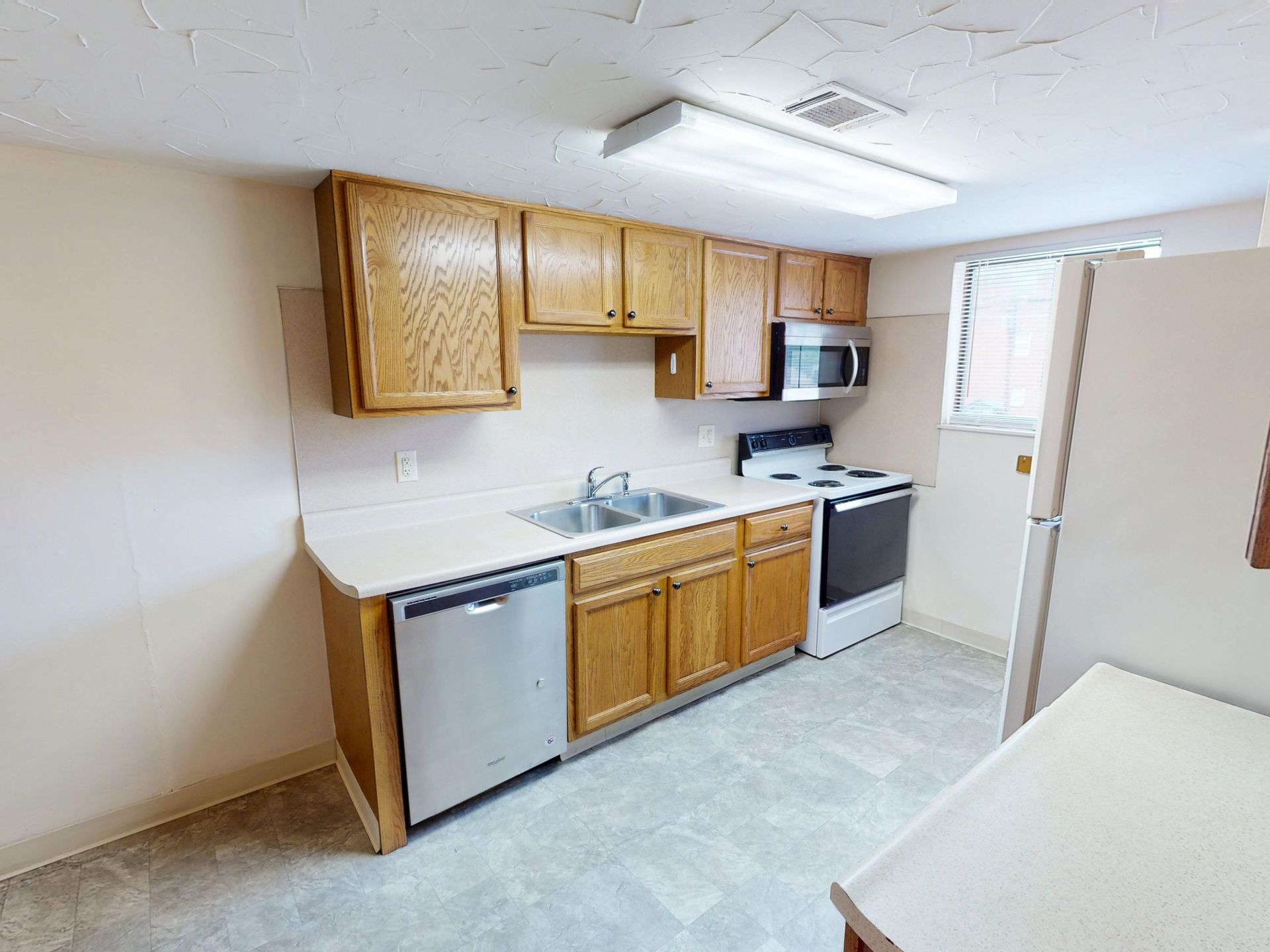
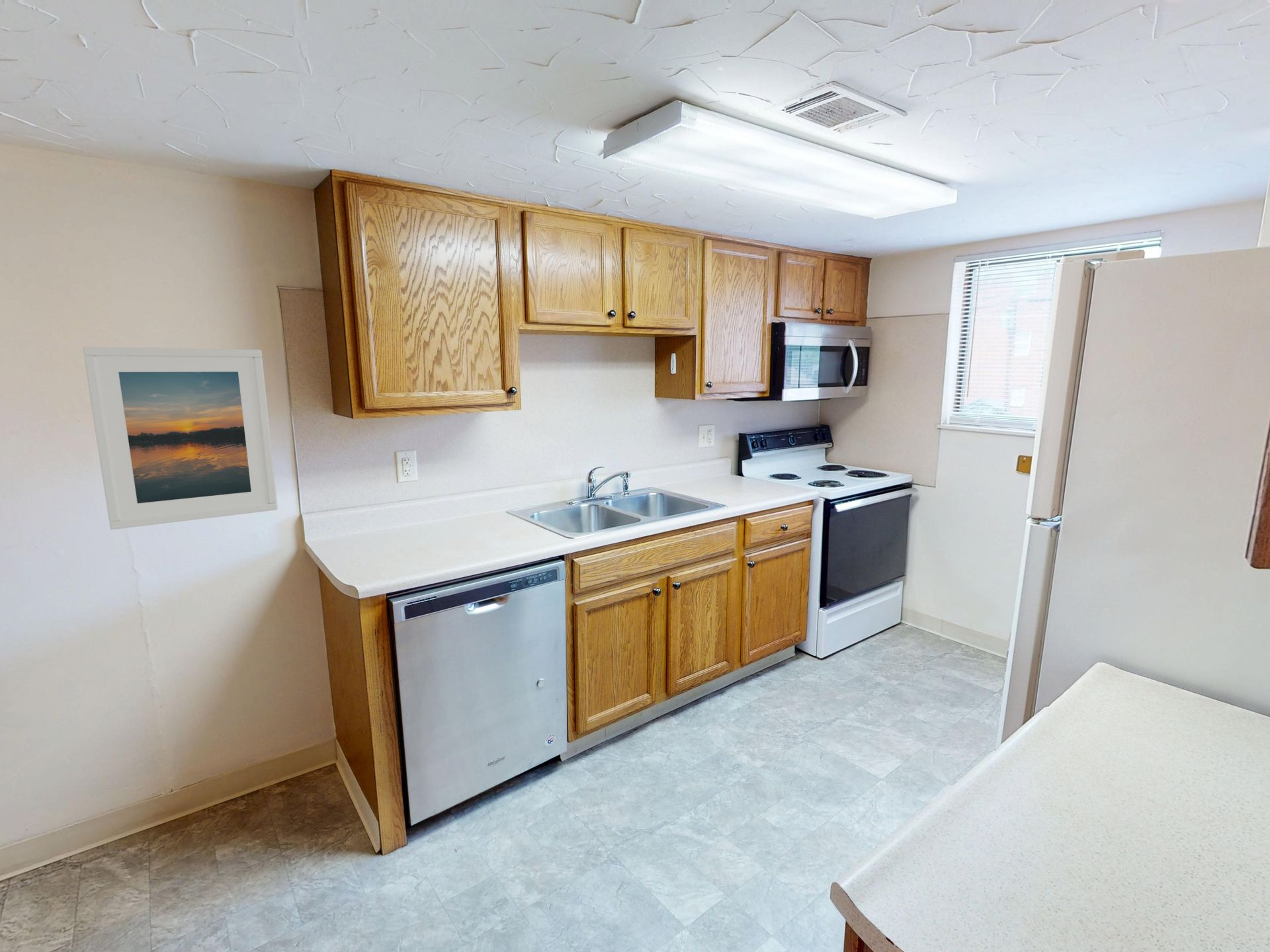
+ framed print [82,346,278,530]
